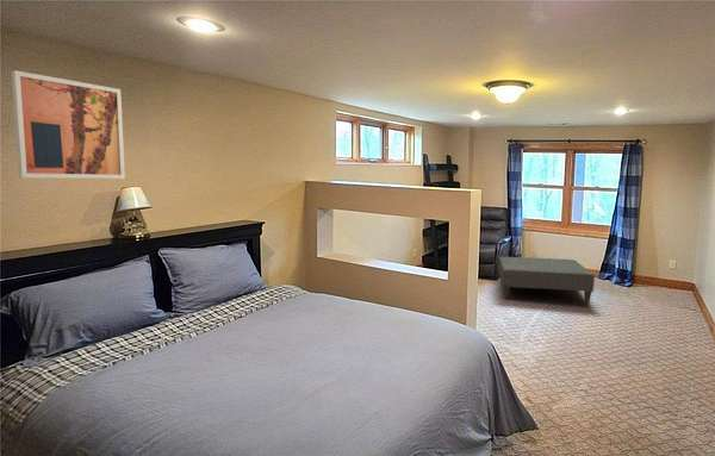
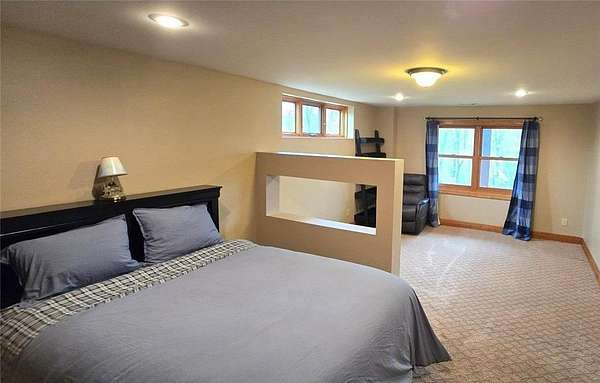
- wall art [11,69,126,180]
- ottoman [497,256,596,305]
